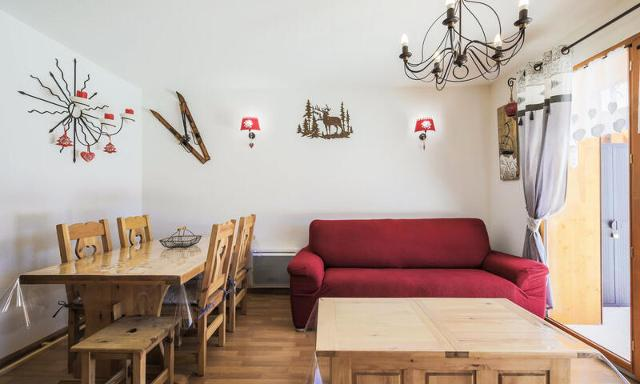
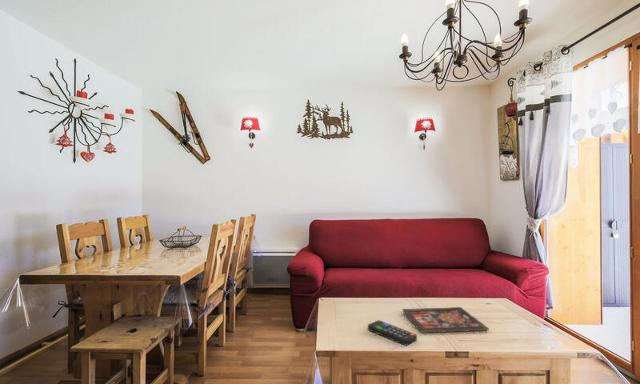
+ board game [401,306,490,334]
+ remote control [367,319,418,347]
